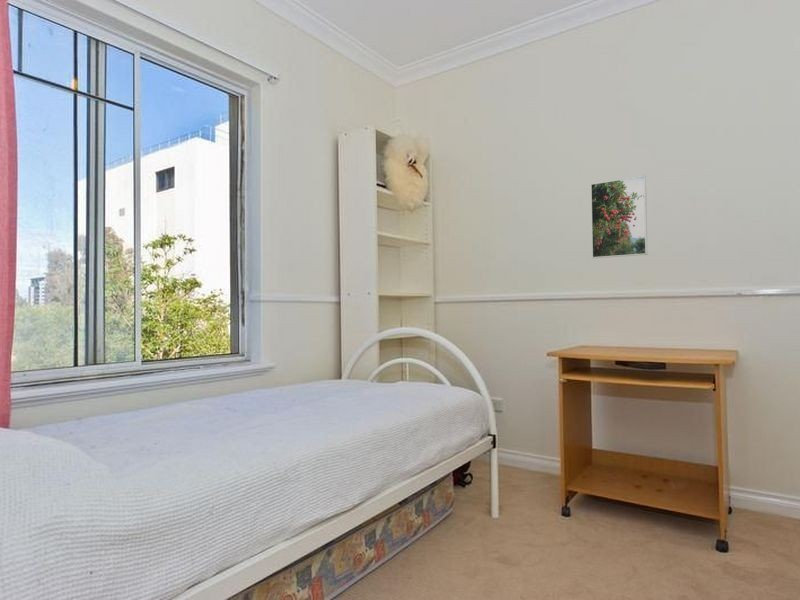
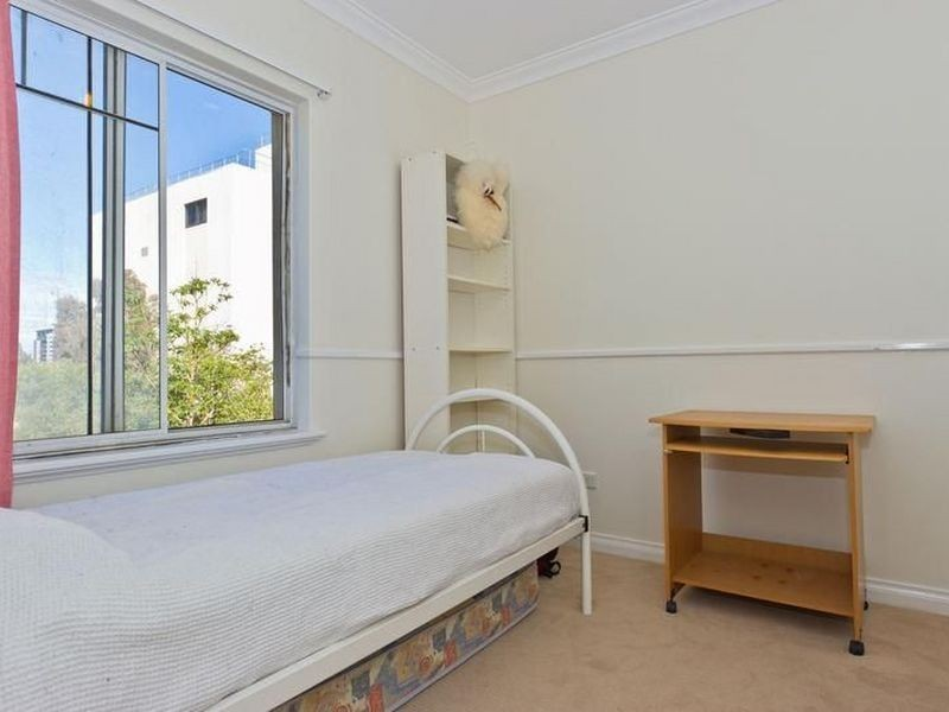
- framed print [590,175,648,259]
